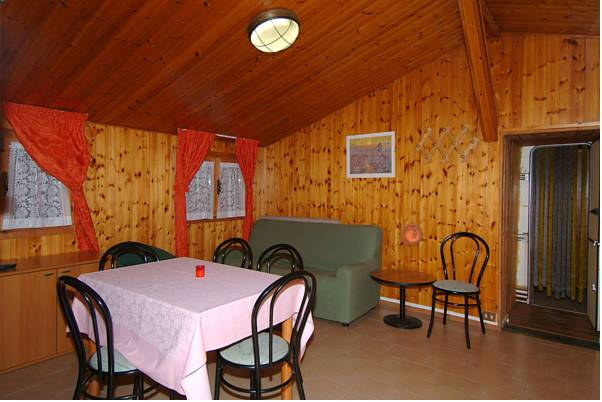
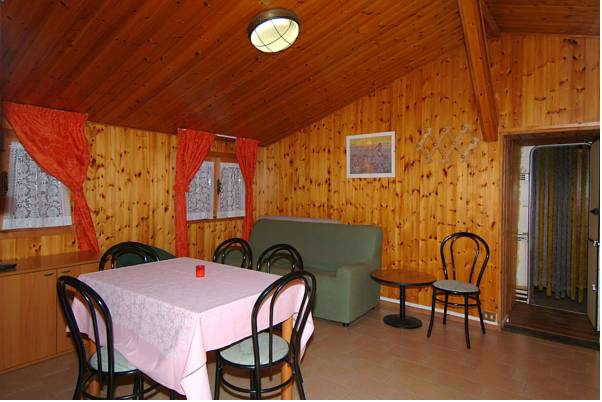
- decorative plate [401,222,424,246]
